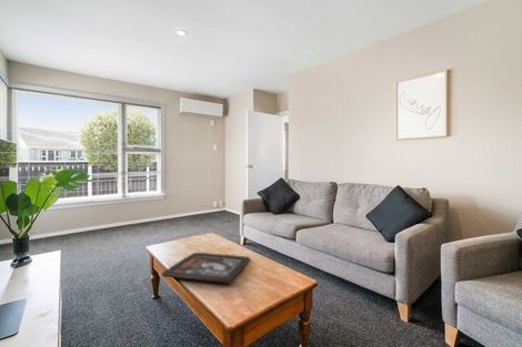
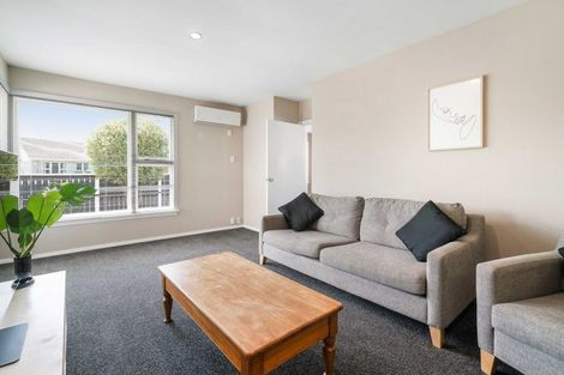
- religious icon [161,252,251,284]
